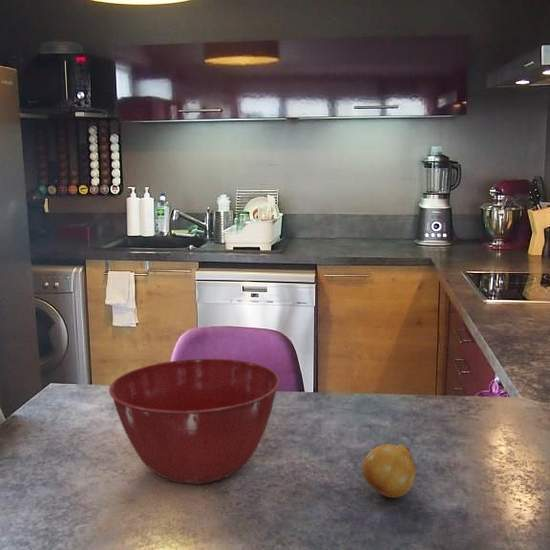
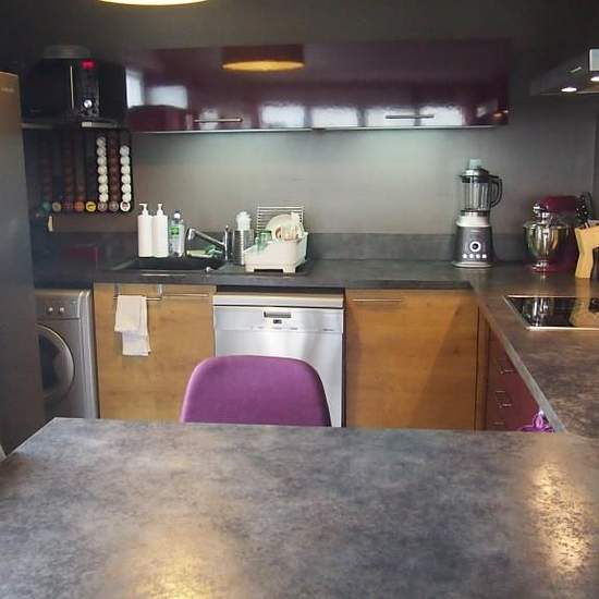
- fruit [361,443,417,499]
- mixing bowl [108,358,280,485]
